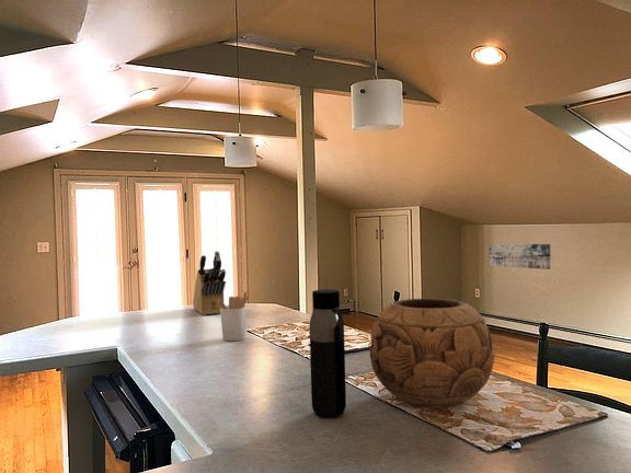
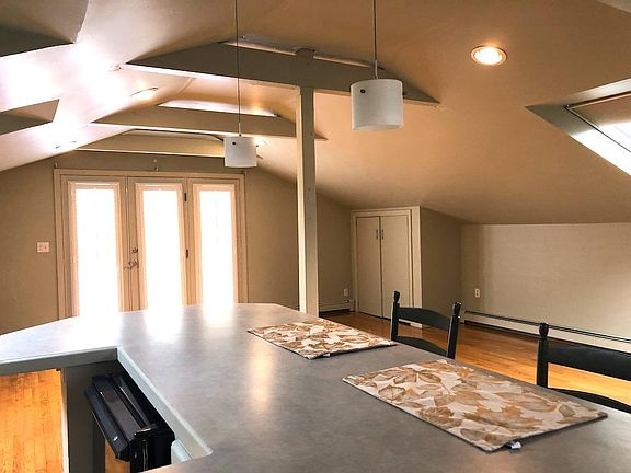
- decorative bowl [369,298,495,409]
- wall art [489,242,552,270]
- utensil holder [216,291,250,342]
- water bottle [309,289,347,419]
- knife block [192,250,227,316]
